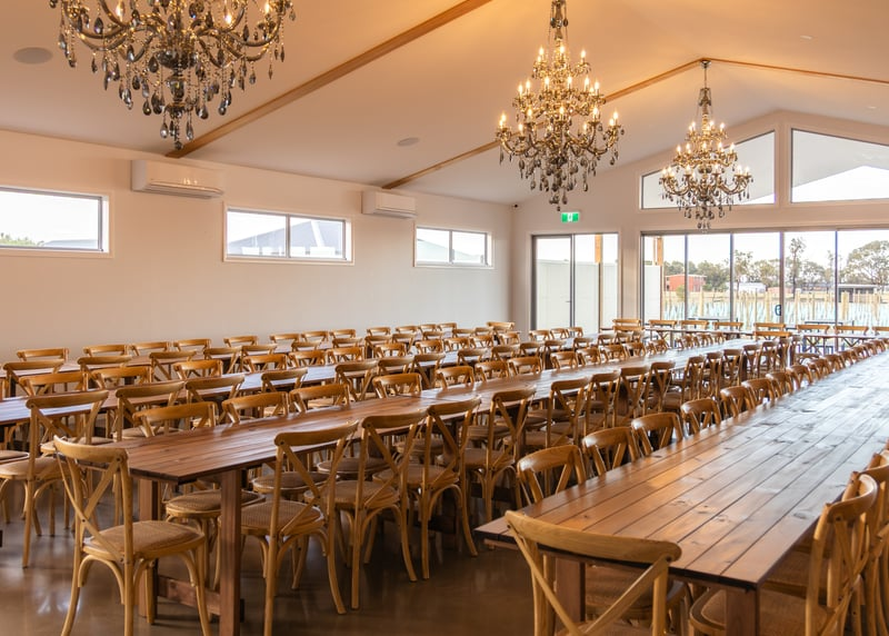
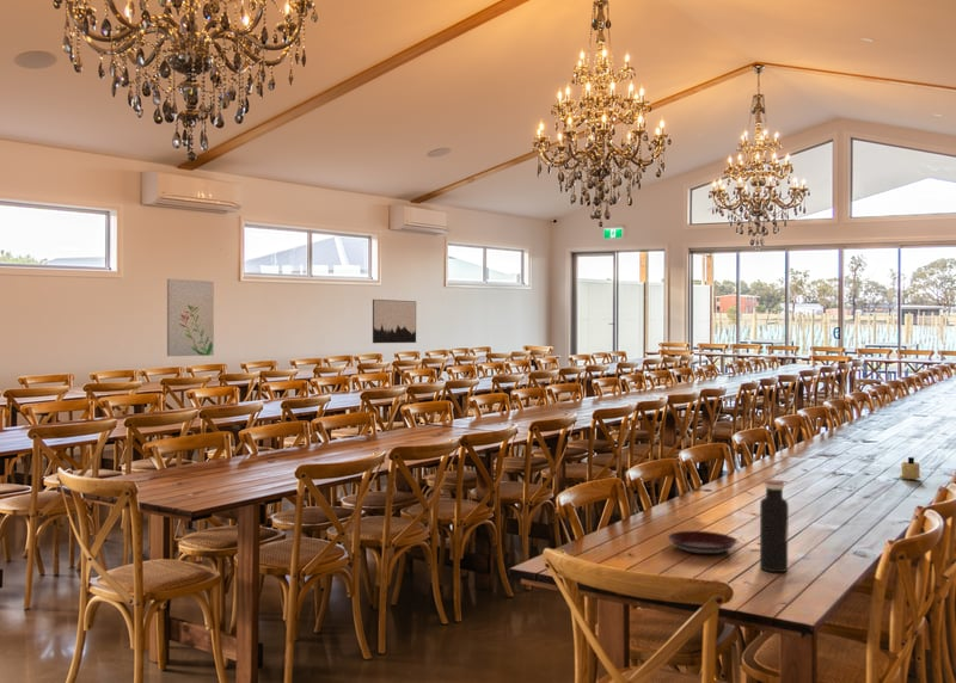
+ candle [899,456,921,480]
+ plate [667,530,739,555]
+ wall art [166,278,215,357]
+ wall art [372,299,417,344]
+ water bottle [759,479,790,573]
